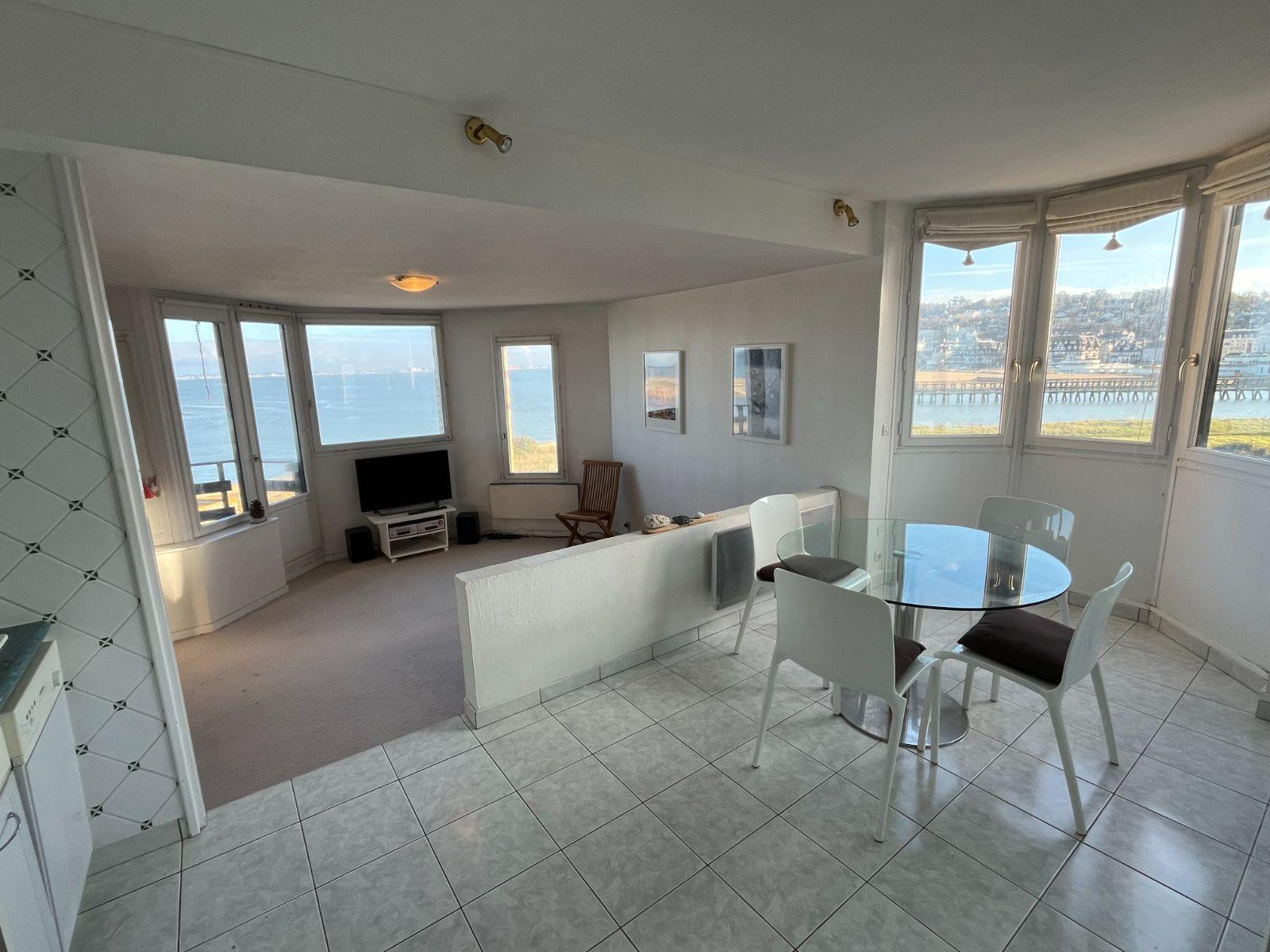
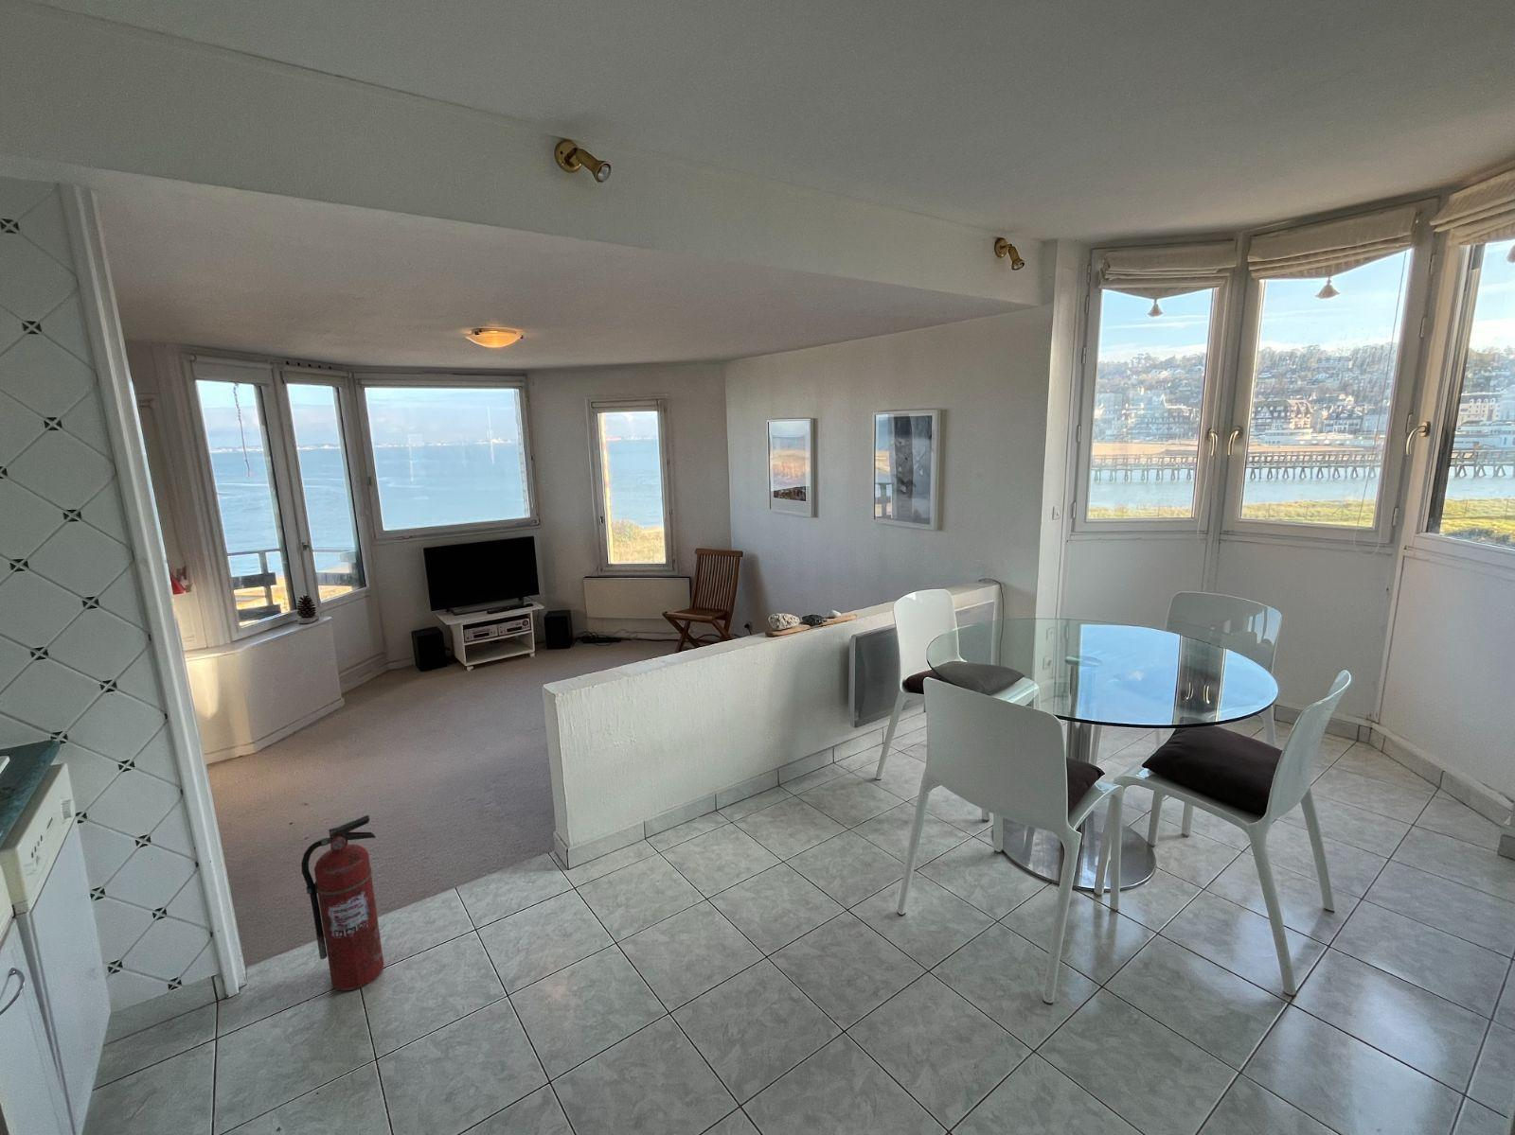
+ fire extinguisher [301,814,384,991]
